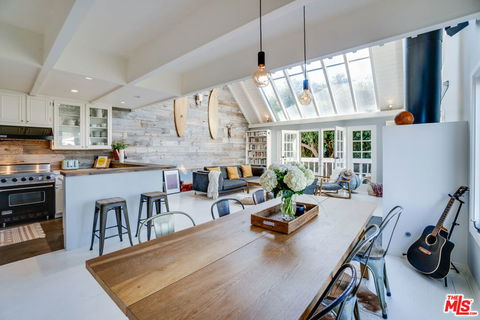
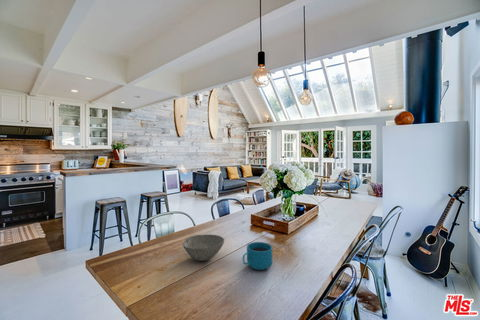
+ bowl [182,234,225,262]
+ cup [242,241,273,271]
